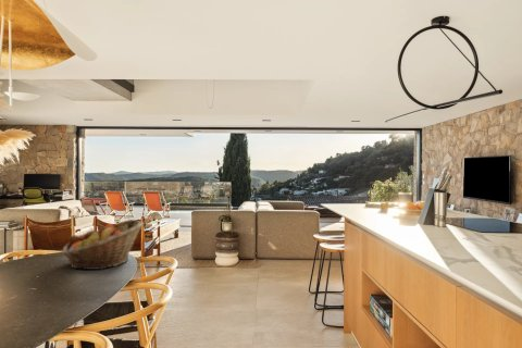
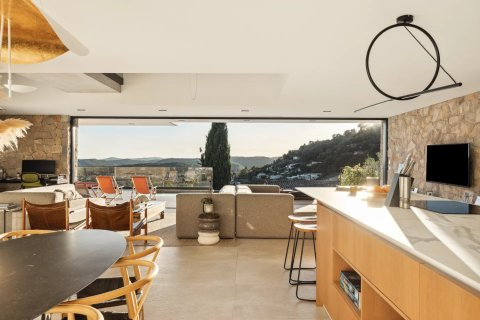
- fruit basket [61,219,146,271]
